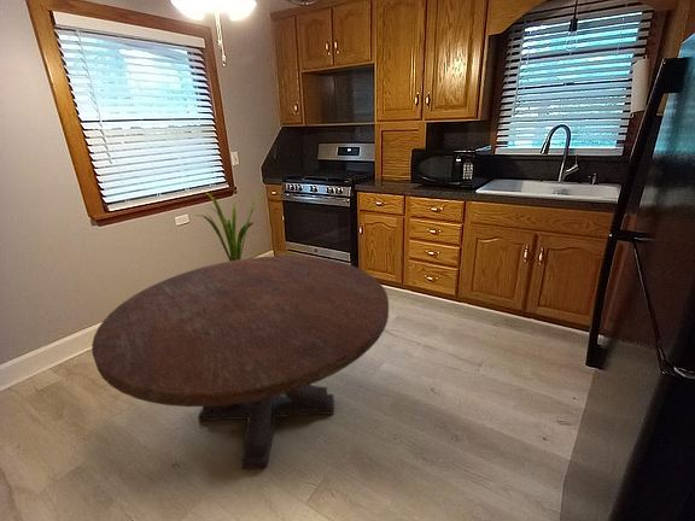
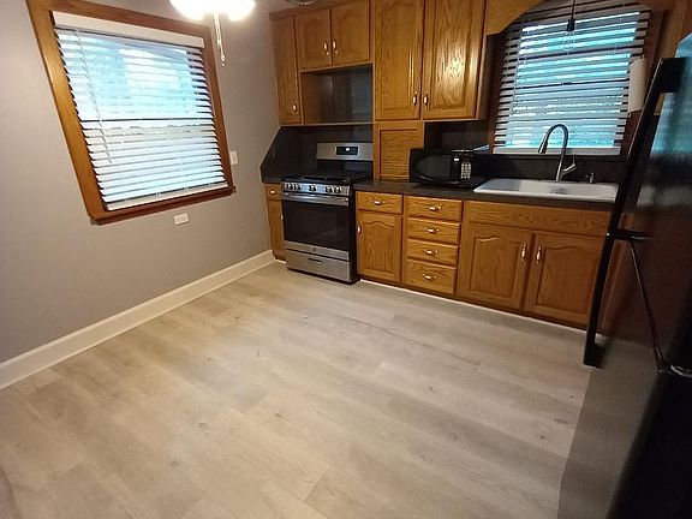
- round table [90,254,390,470]
- house plant [195,191,262,262]
